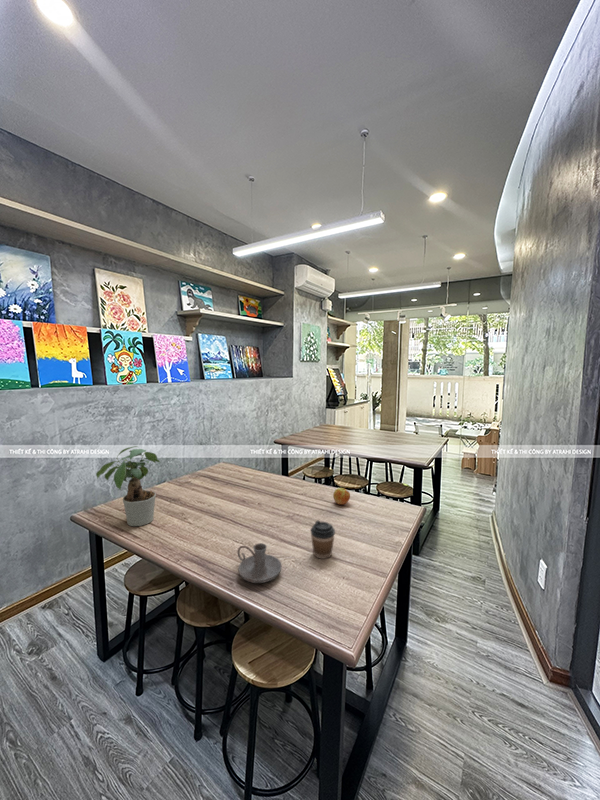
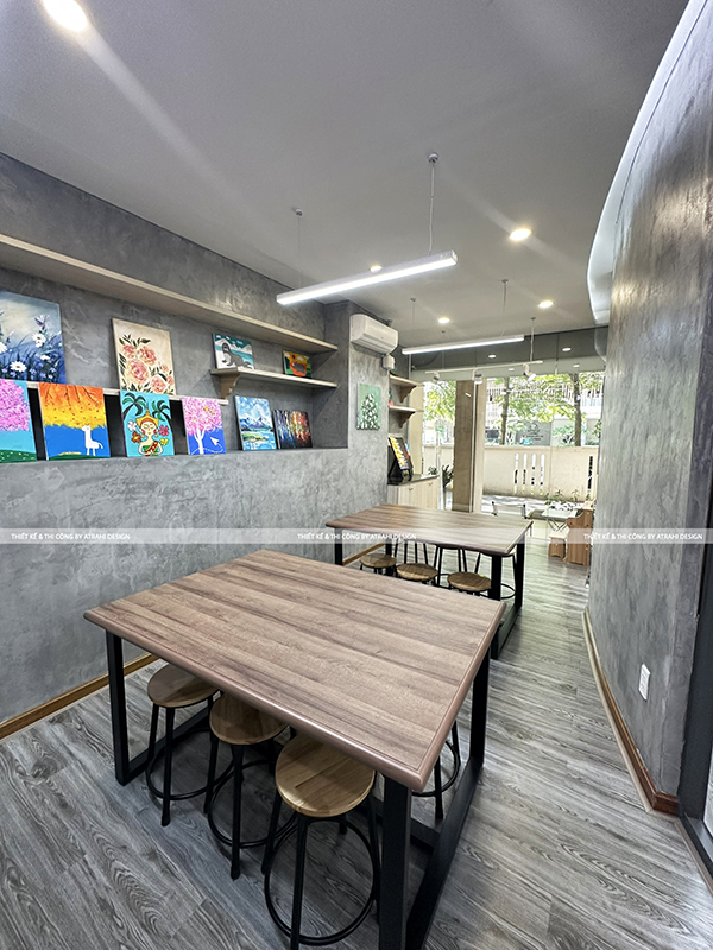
- apple [332,487,351,505]
- potted plant [95,445,161,527]
- coffee cup [310,519,336,560]
- candle holder [237,542,283,584]
